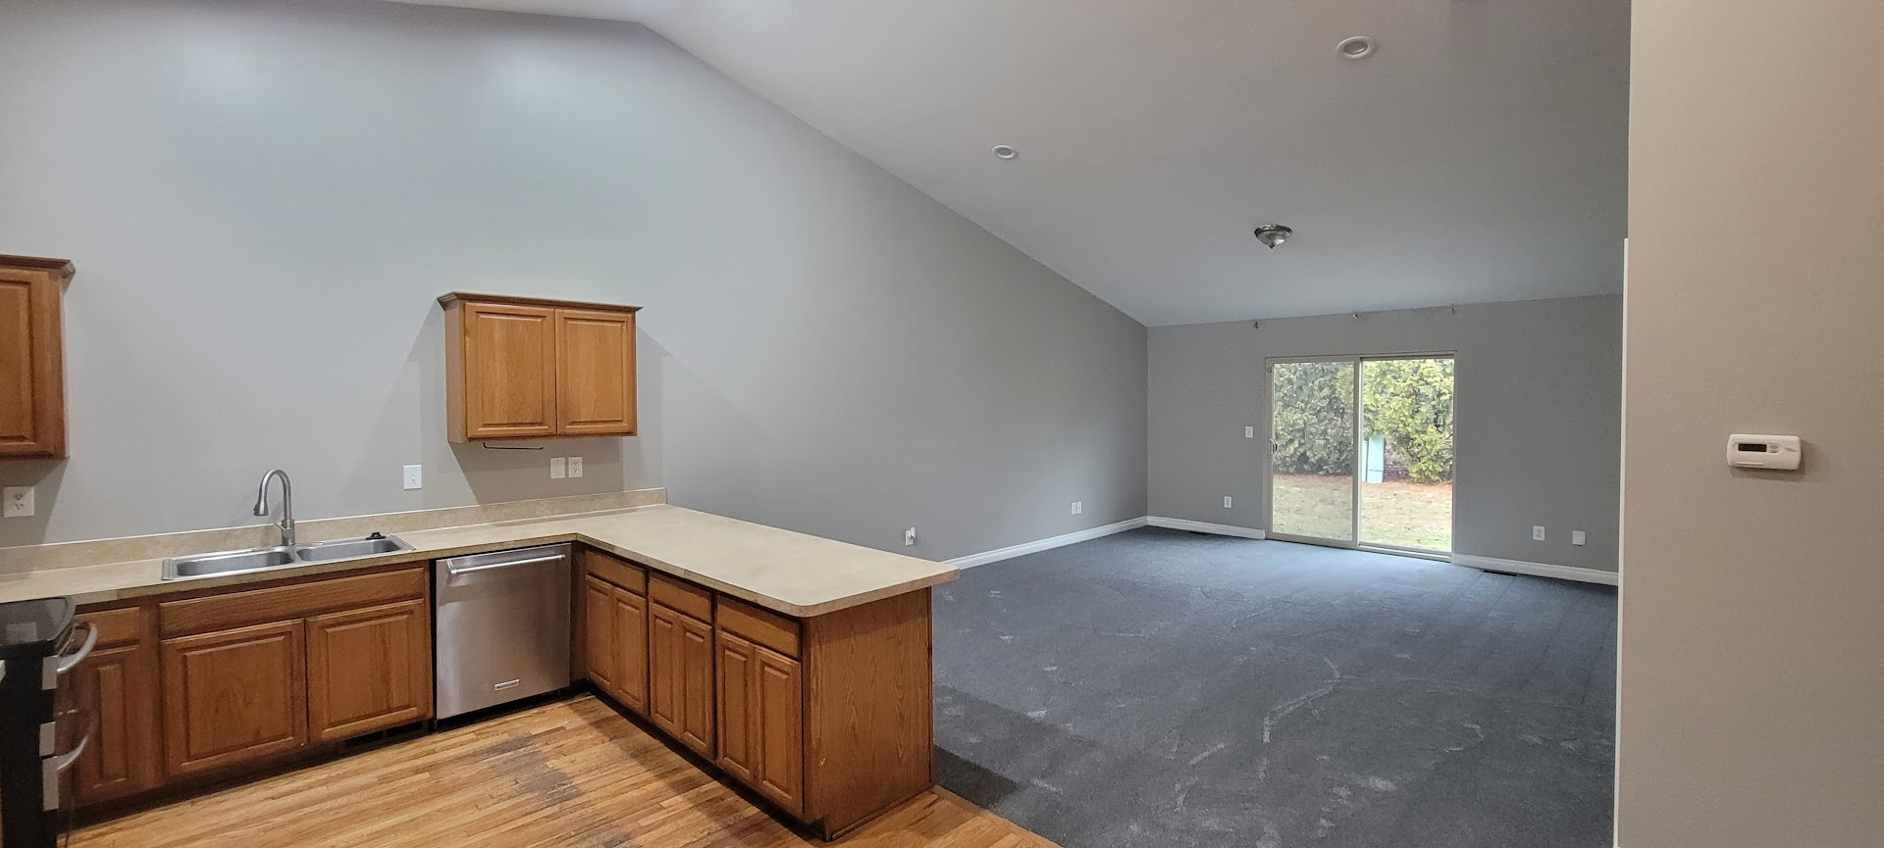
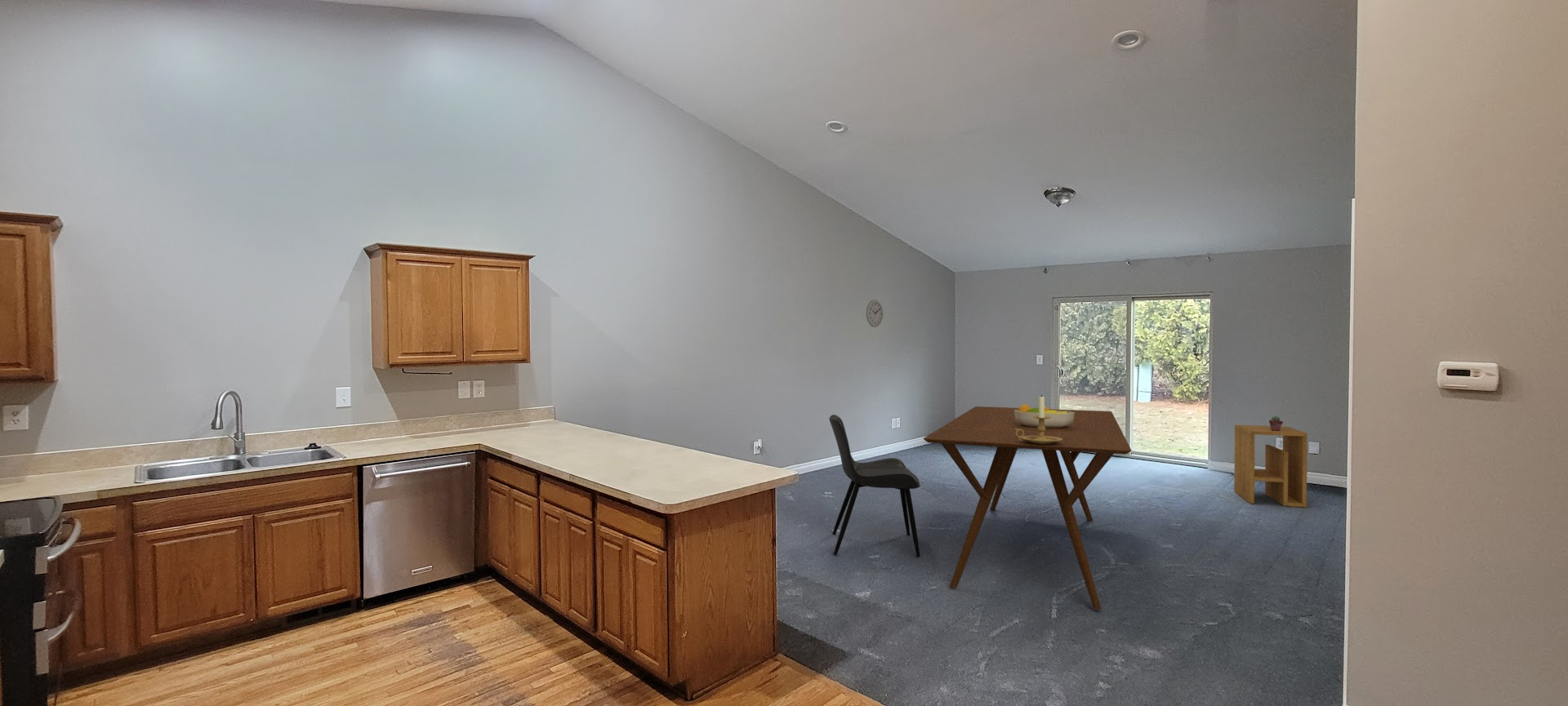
+ dining table [923,406,1132,611]
+ side table [1233,424,1308,508]
+ fruit bowl [1014,403,1075,428]
+ potted succulent [1268,415,1284,431]
+ candle holder [1015,394,1062,445]
+ chair [829,414,921,558]
+ wall clock [866,300,884,328]
